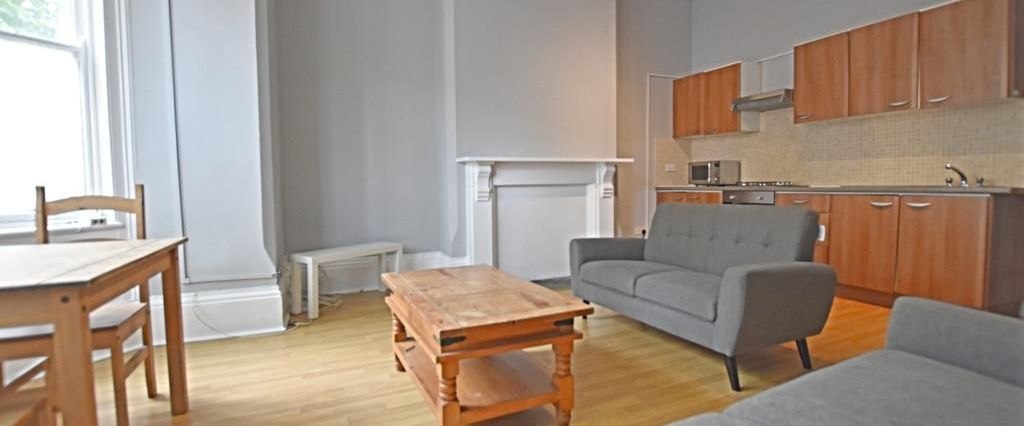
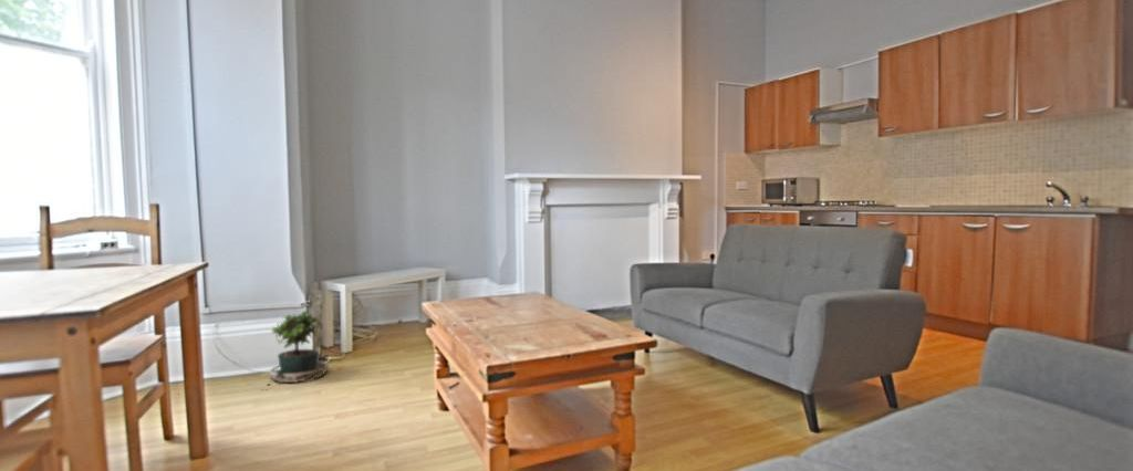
+ potted plant [260,307,330,390]
